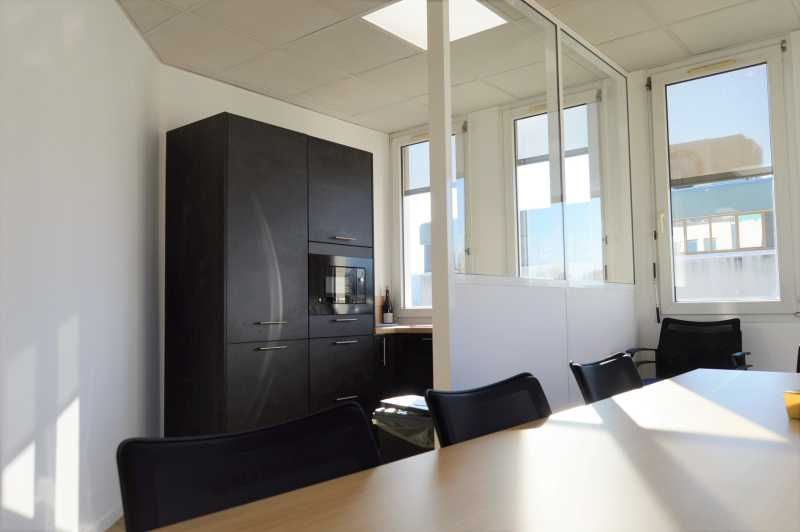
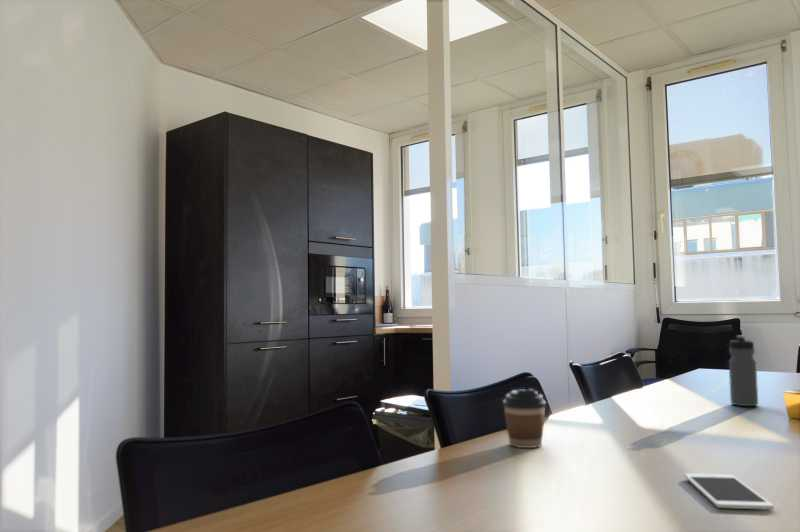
+ water bottle [728,335,759,407]
+ coffee cup [502,388,547,449]
+ cell phone [683,473,775,511]
